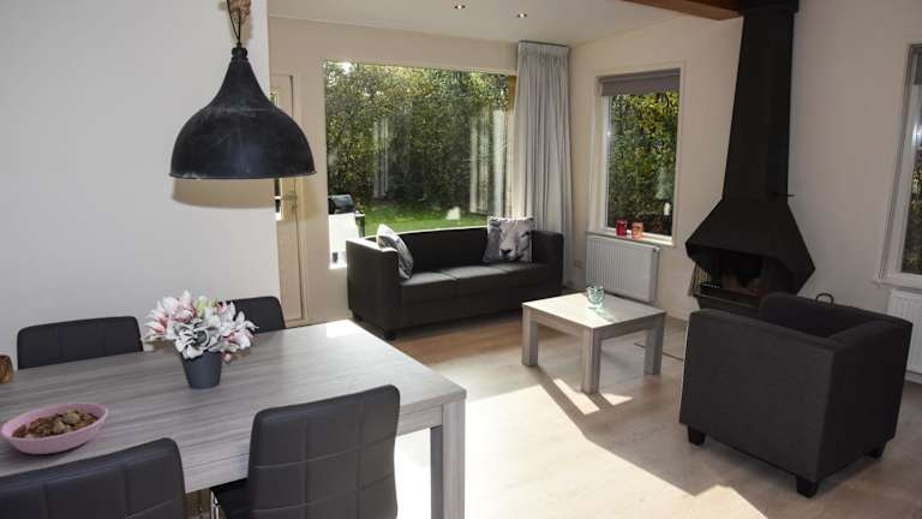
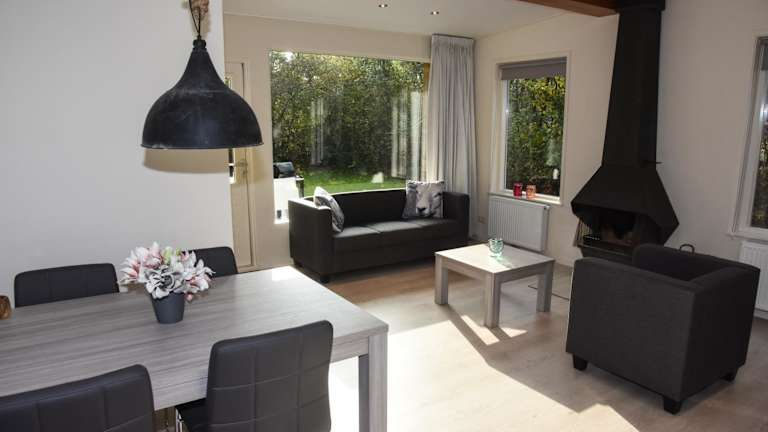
- bowl [0,401,109,455]
